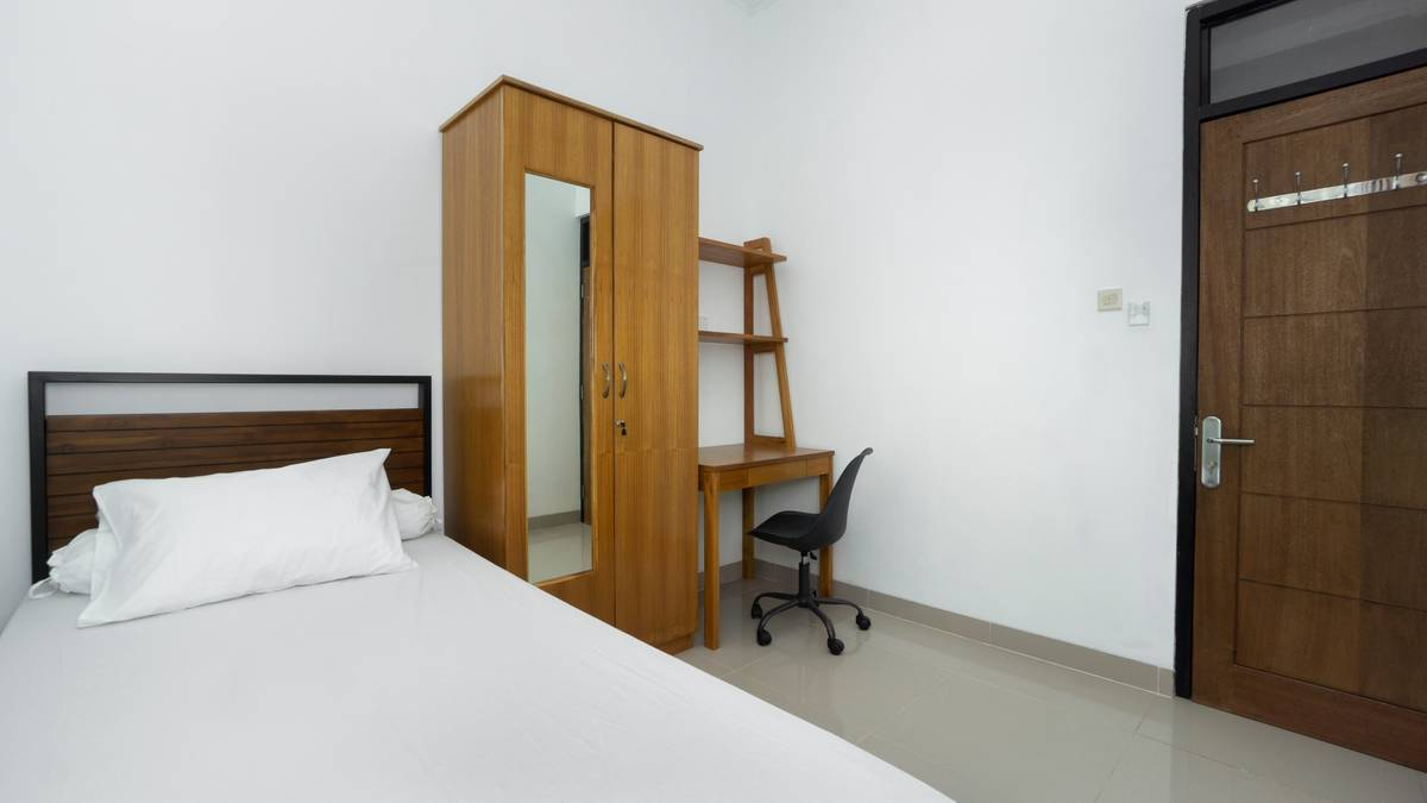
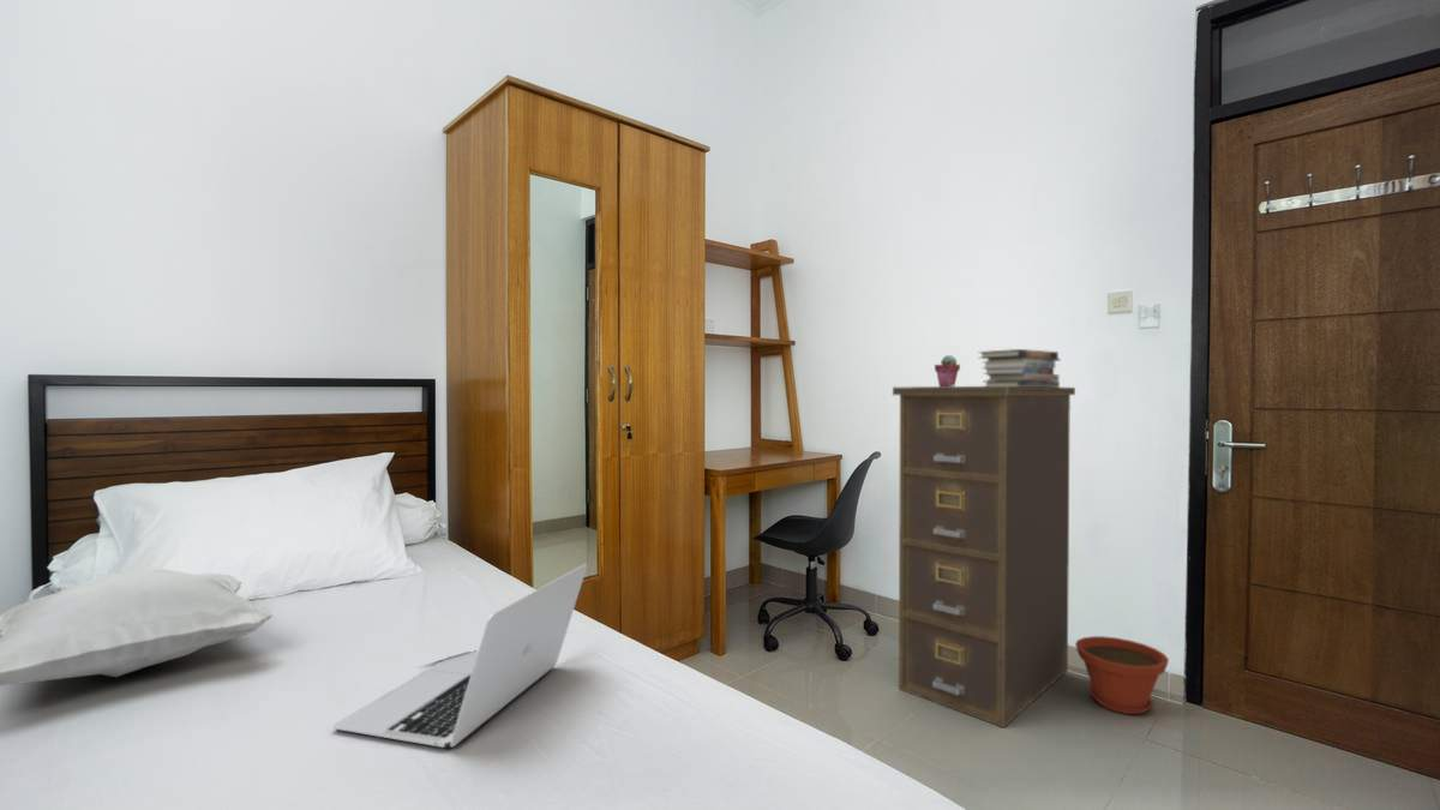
+ plant pot [1074,635,1170,715]
+ potted succulent [934,354,961,386]
+ book stack [978,348,1061,388]
+ laptop [331,562,589,749]
+ cushion [0,568,275,686]
+ filing cabinet [892,385,1076,728]
